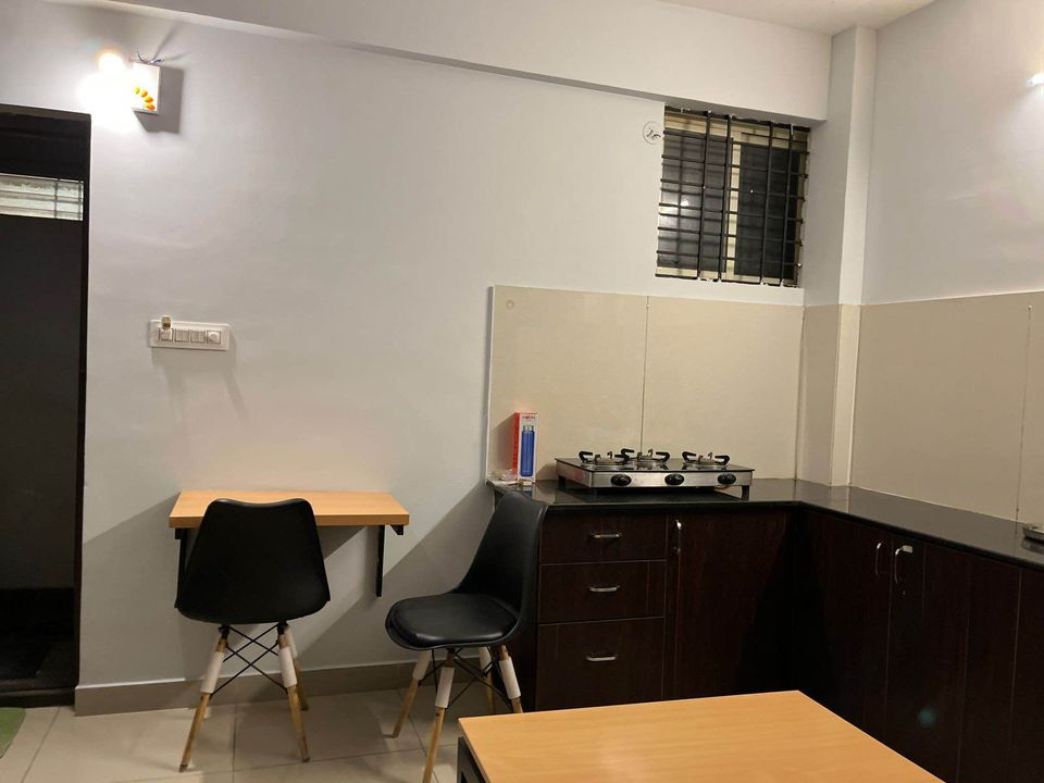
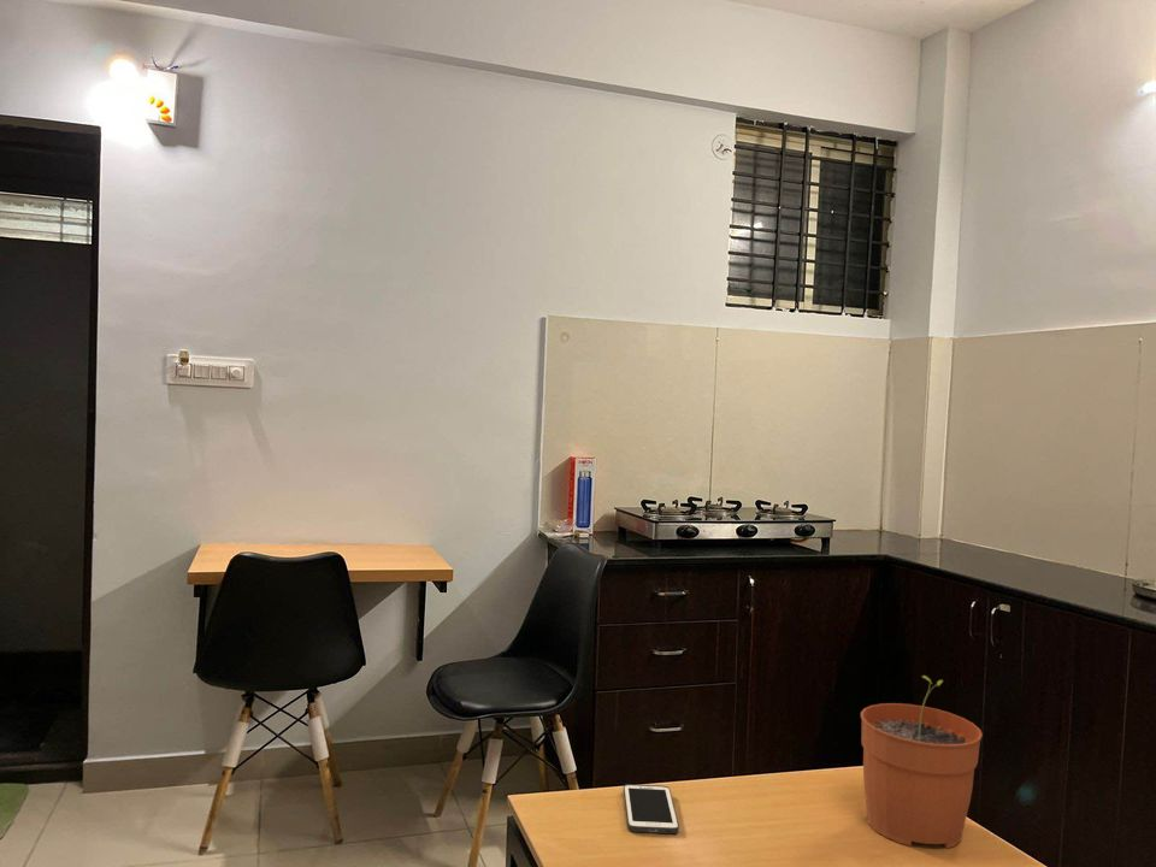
+ cell phone [623,783,680,834]
+ plant pot [860,674,984,850]
